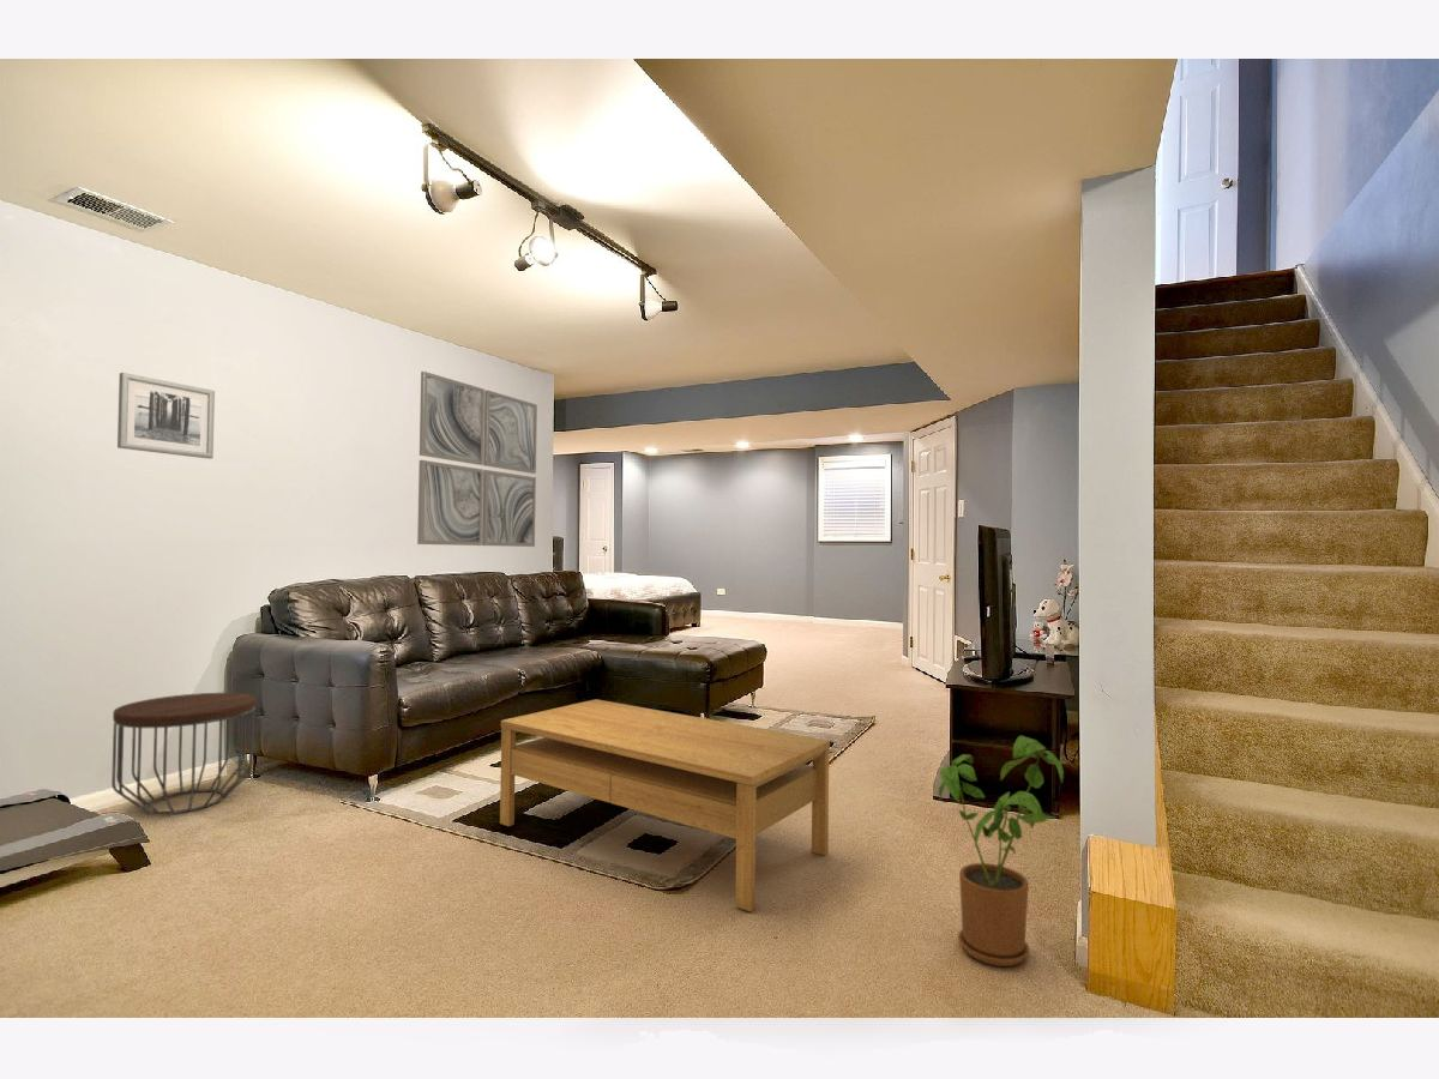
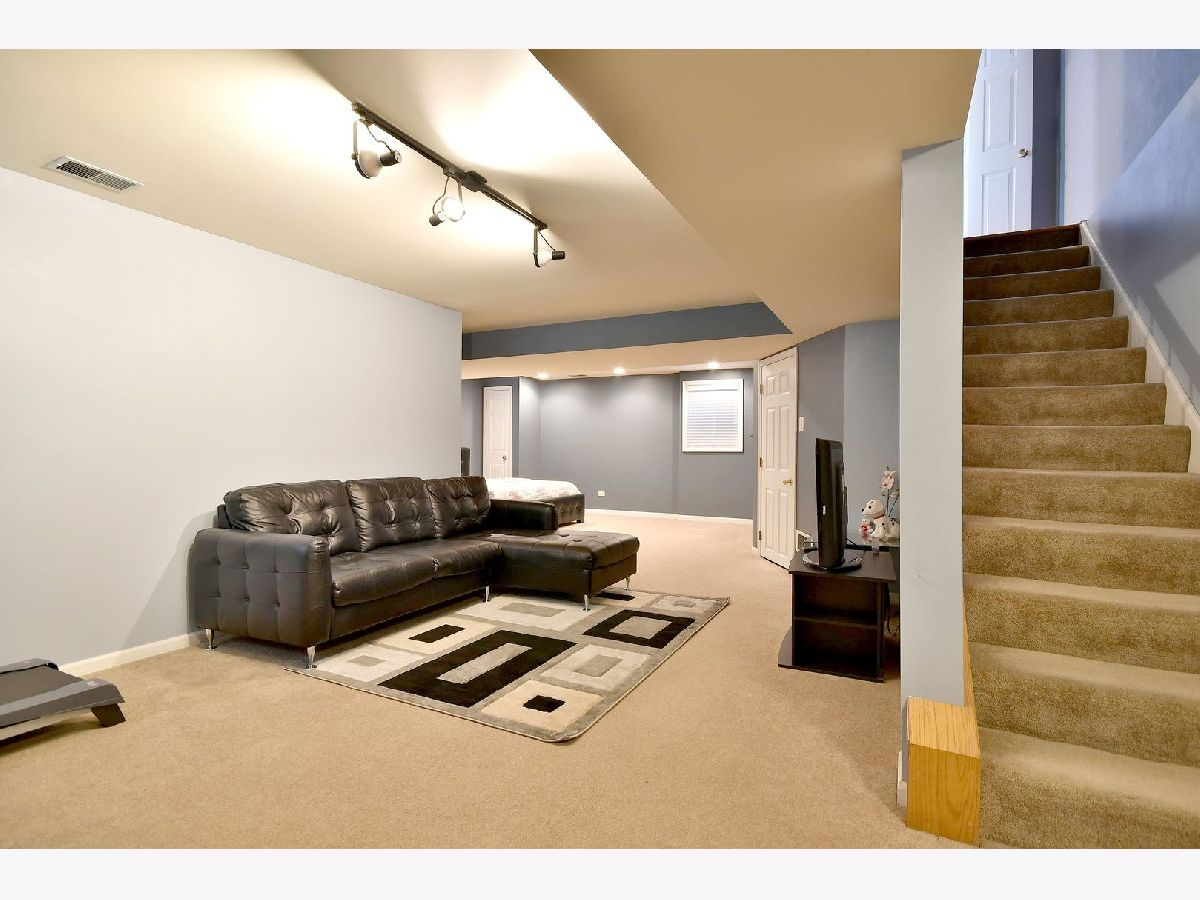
- wall art [416,370,538,548]
- side table [110,692,257,815]
- coffee table [499,698,831,912]
- wall art [116,372,216,460]
- house plant [938,735,1066,968]
